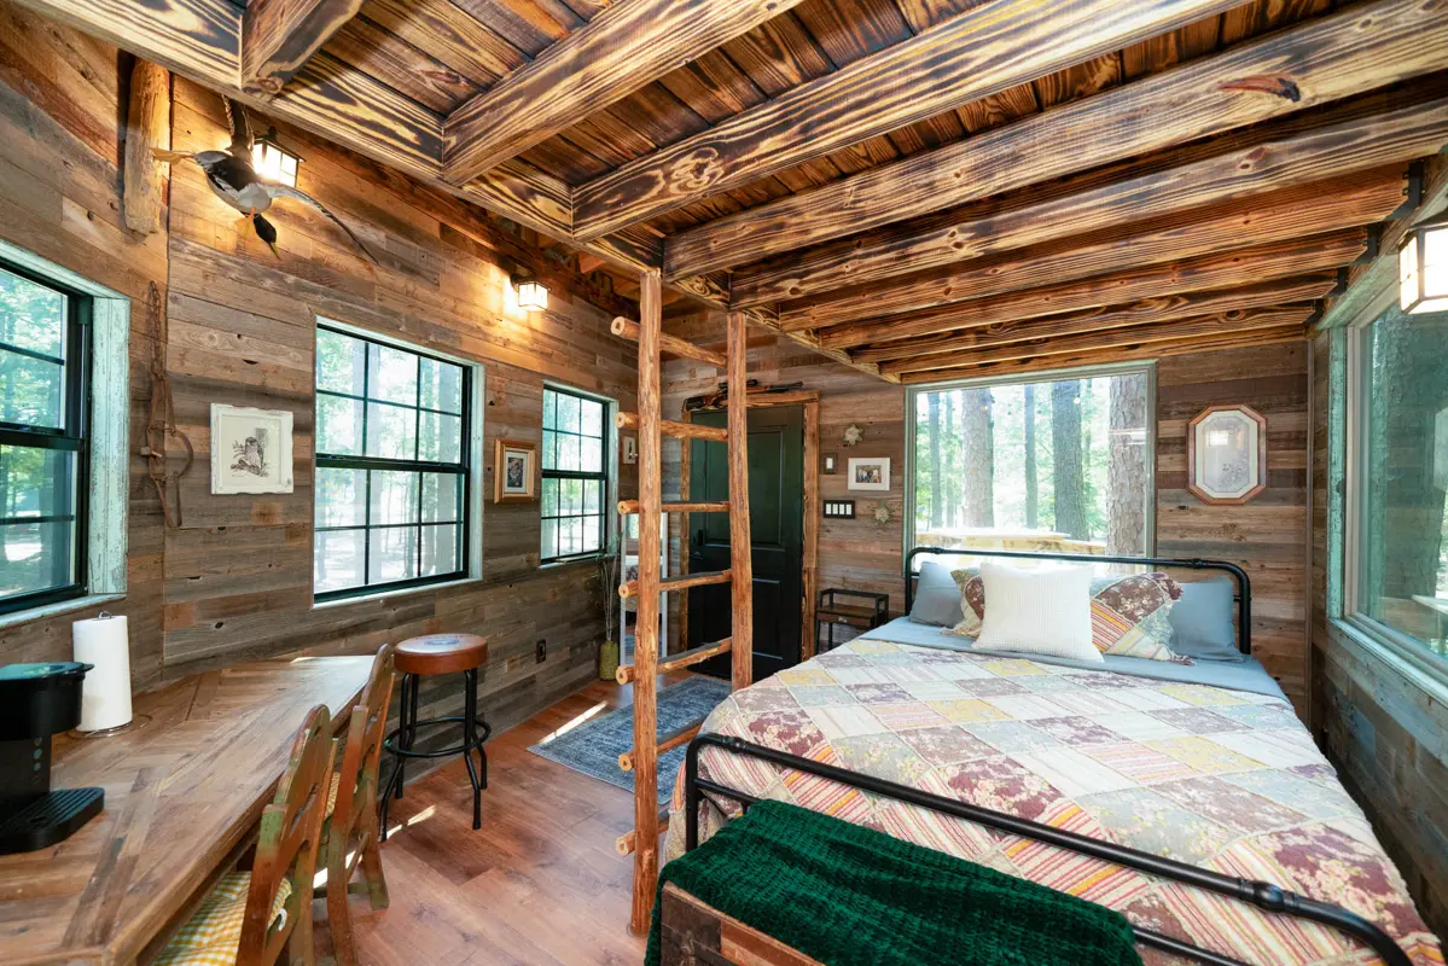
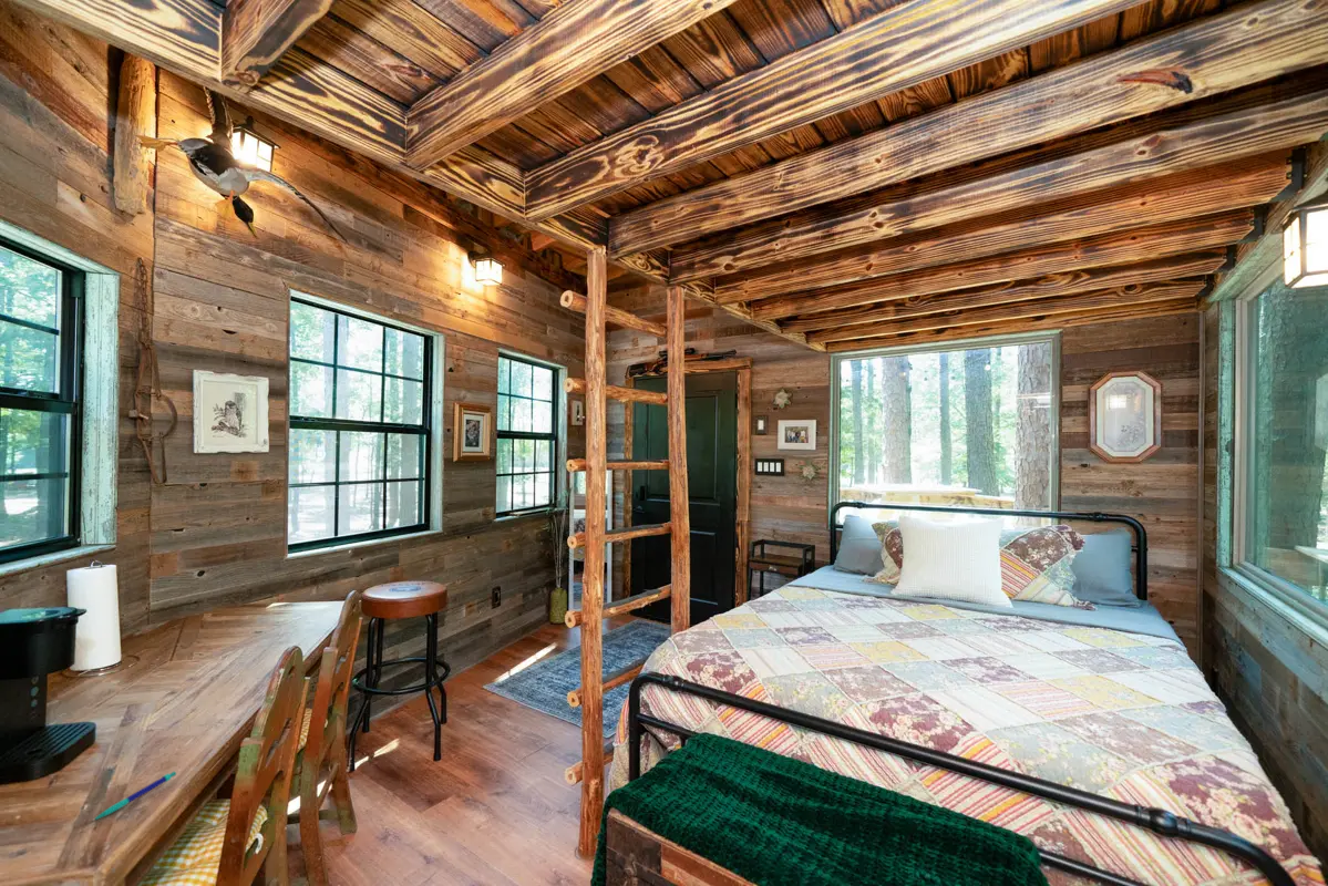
+ pen [92,771,177,822]
